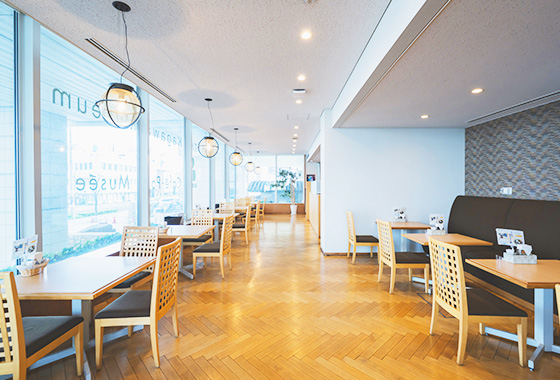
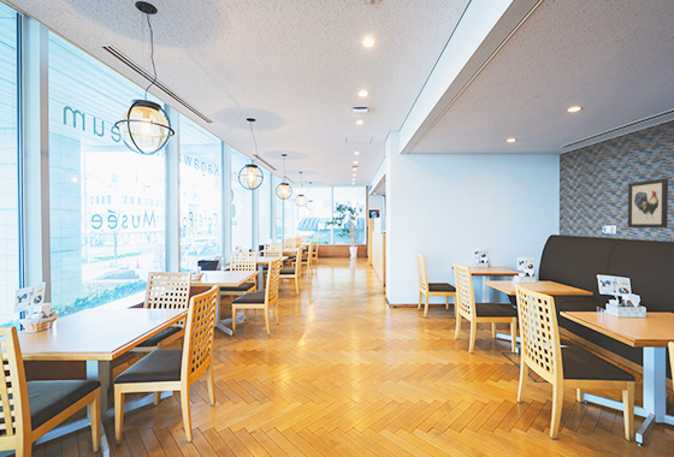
+ wall art [627,177,669,230]
